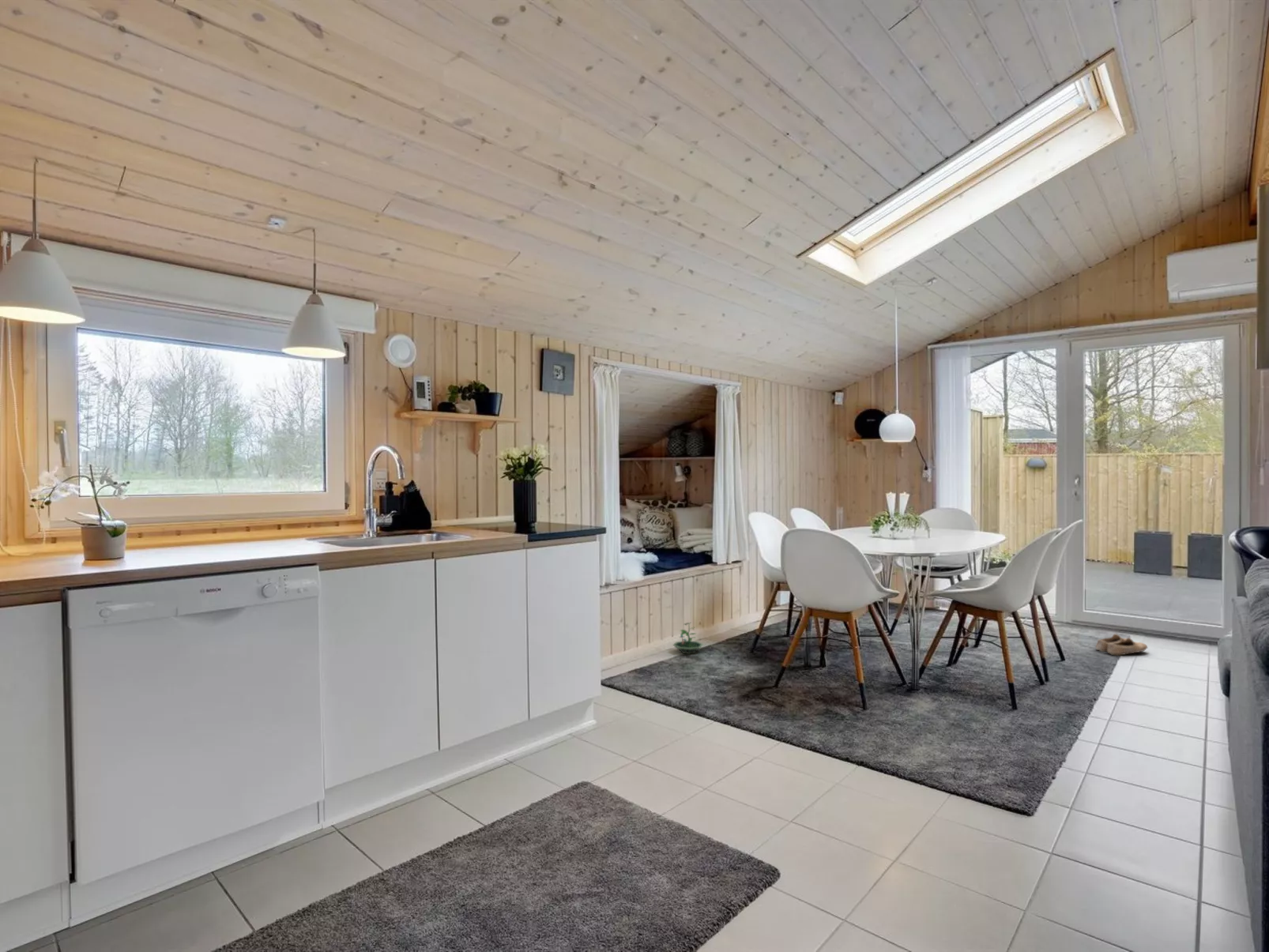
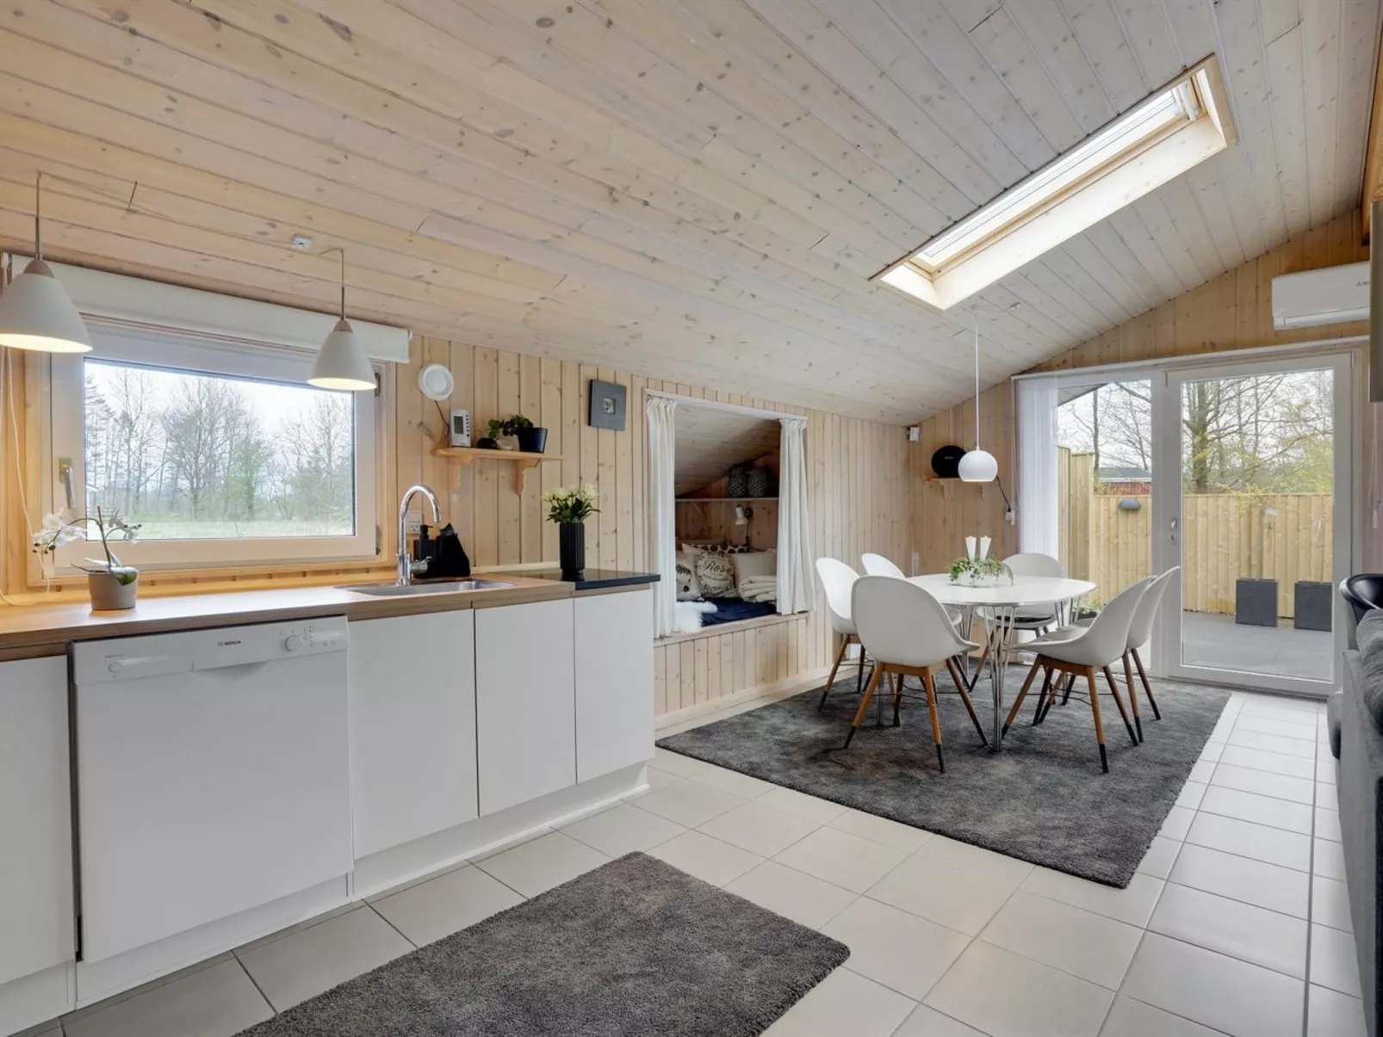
- shoe [1095,634,1148,657]
- terrarium [672,622,705,655]
